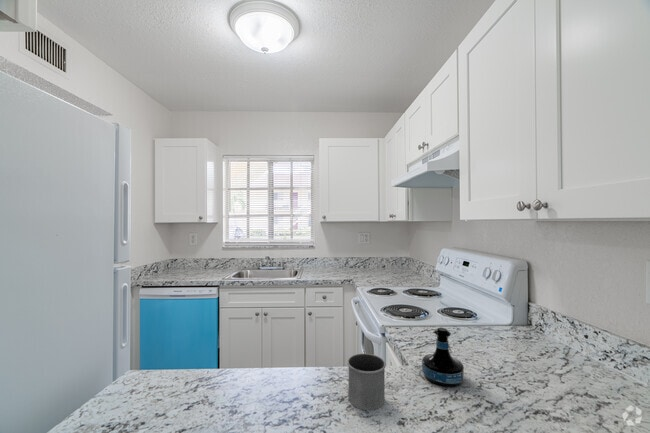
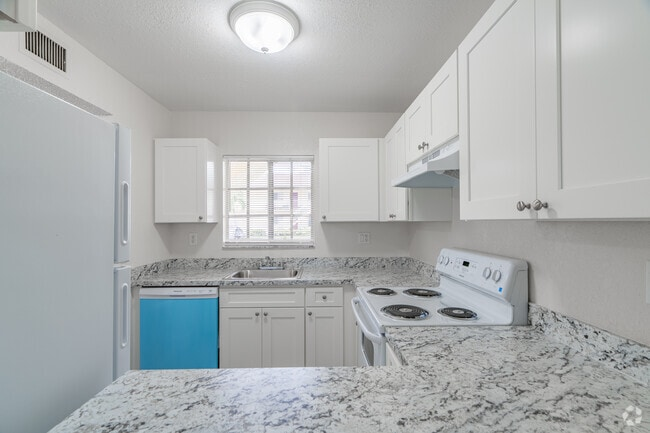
- mug [346,353,387,411]
- tequila bottle [421,327,465,388]
